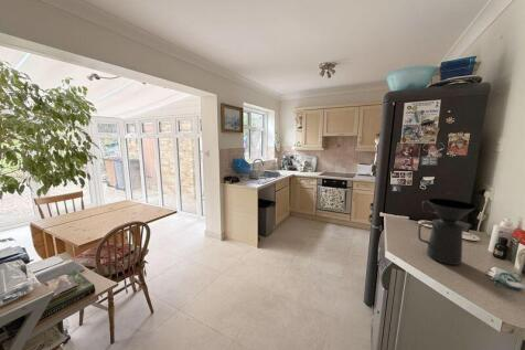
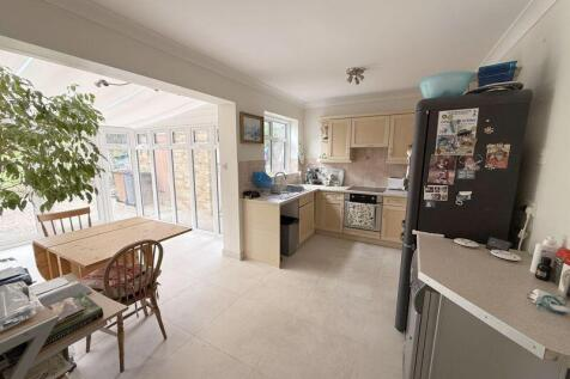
- coffee maker [417,198,476,266]
